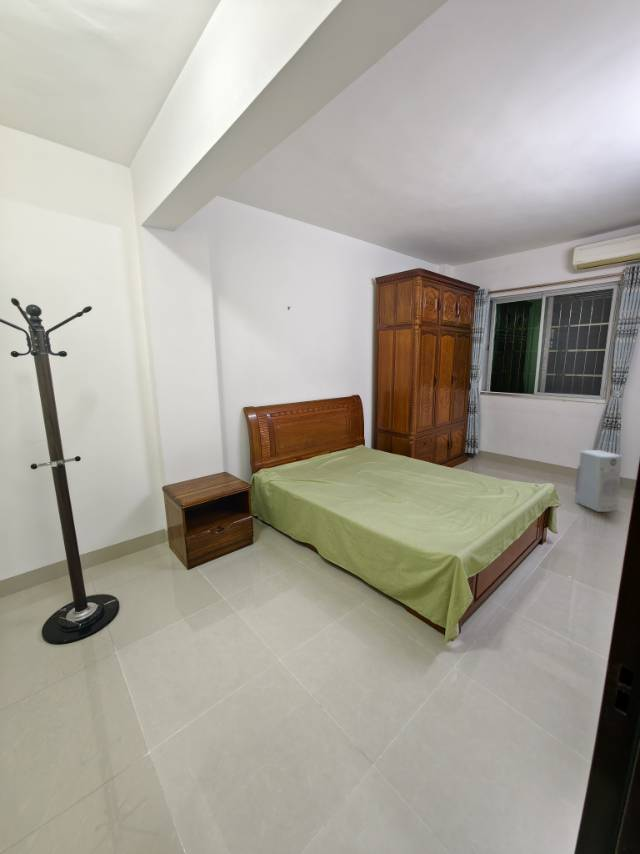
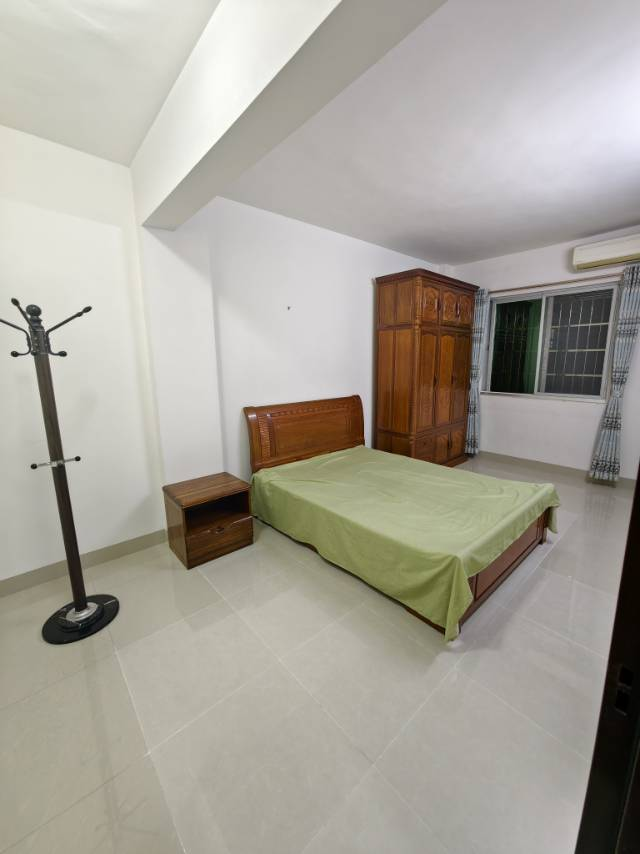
- air purifier [574,449,623,513]
